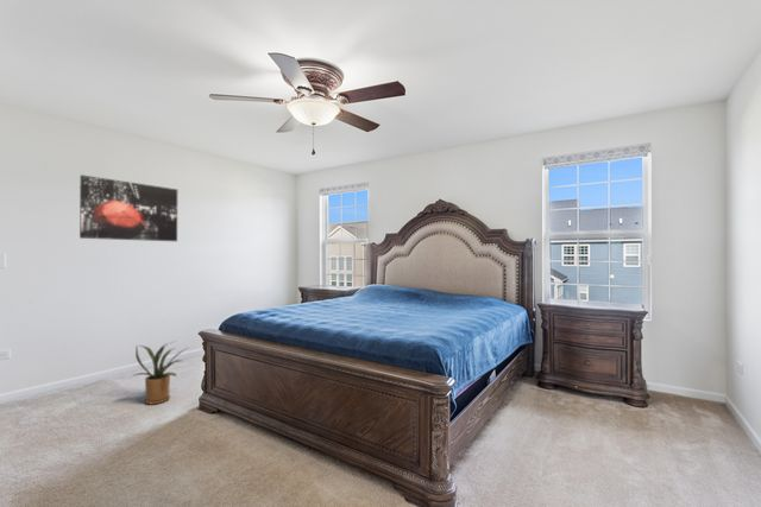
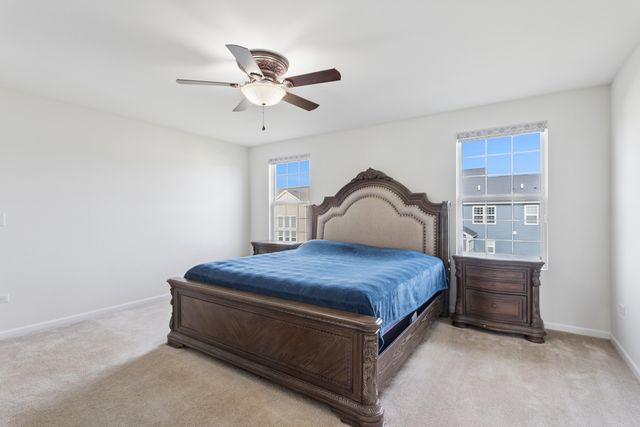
- house plant [133,340,189,406]
- wall art [78,175,178,242]
